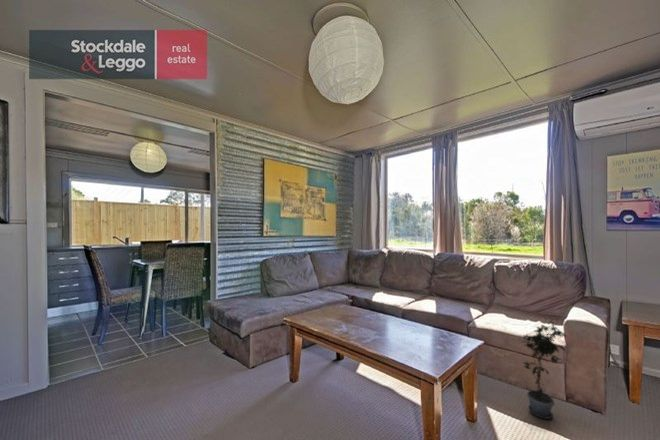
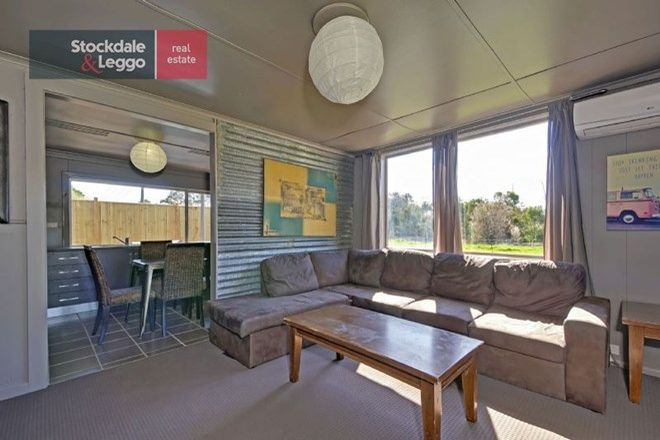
- potted plant [517,321,569,420]
